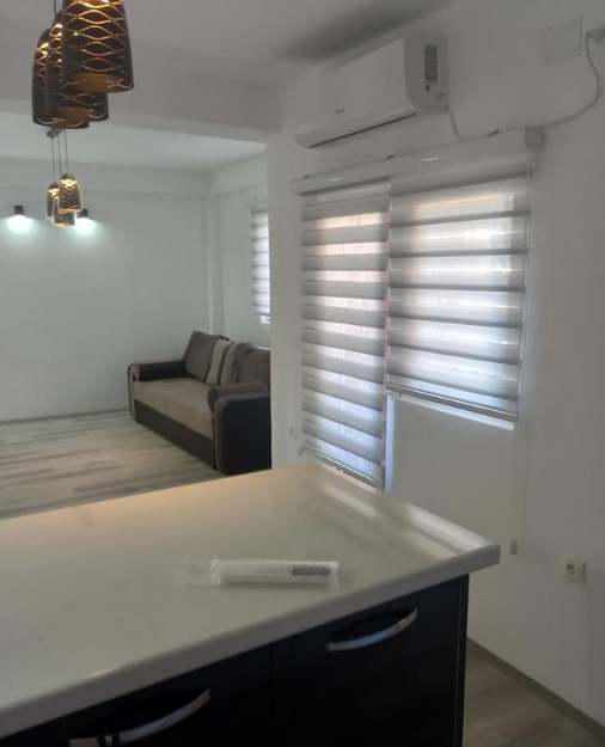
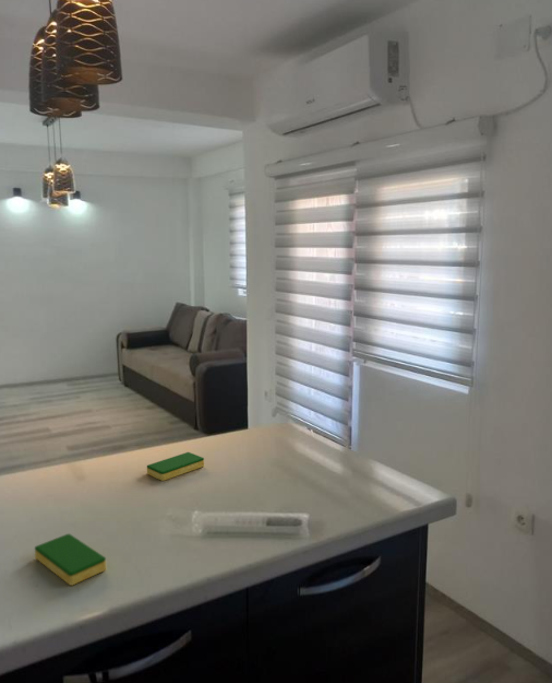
+ dish sponge [146,451,205,482]
+ dish sponge [34,533,107,587]
